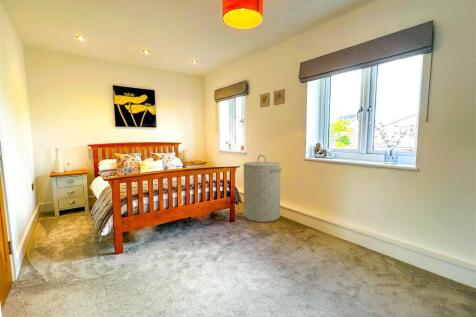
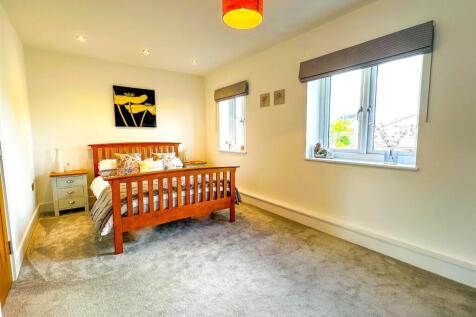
- laundry hamper [242,154,282,223]
